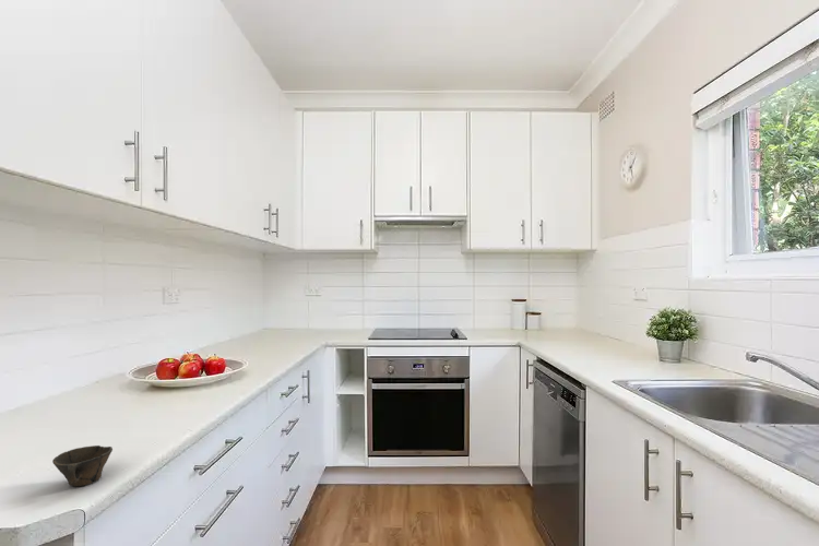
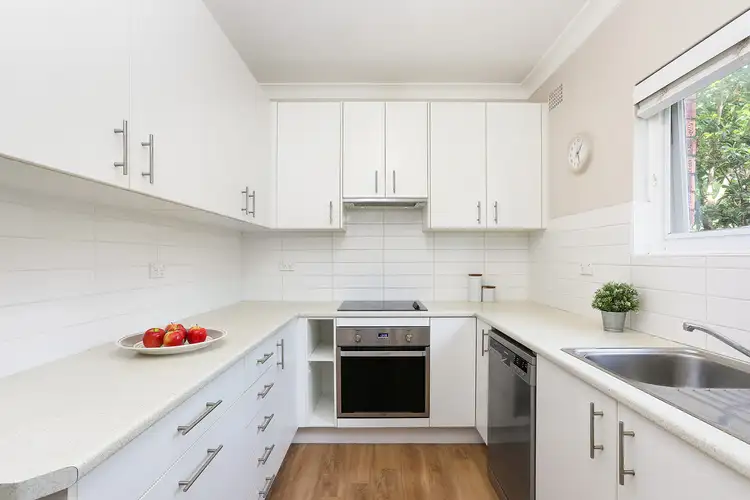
- cup [51,444,114,487]
